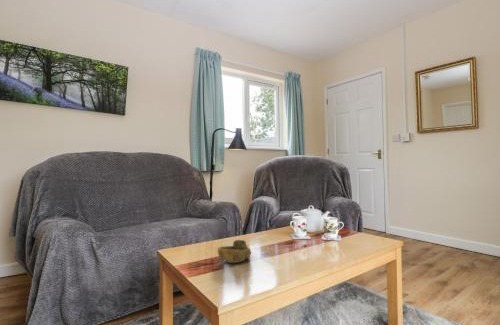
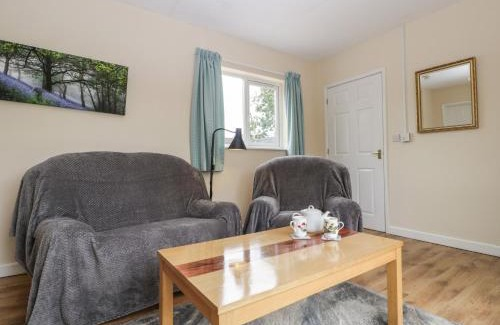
- decorative bowl [217,239,252,264]
